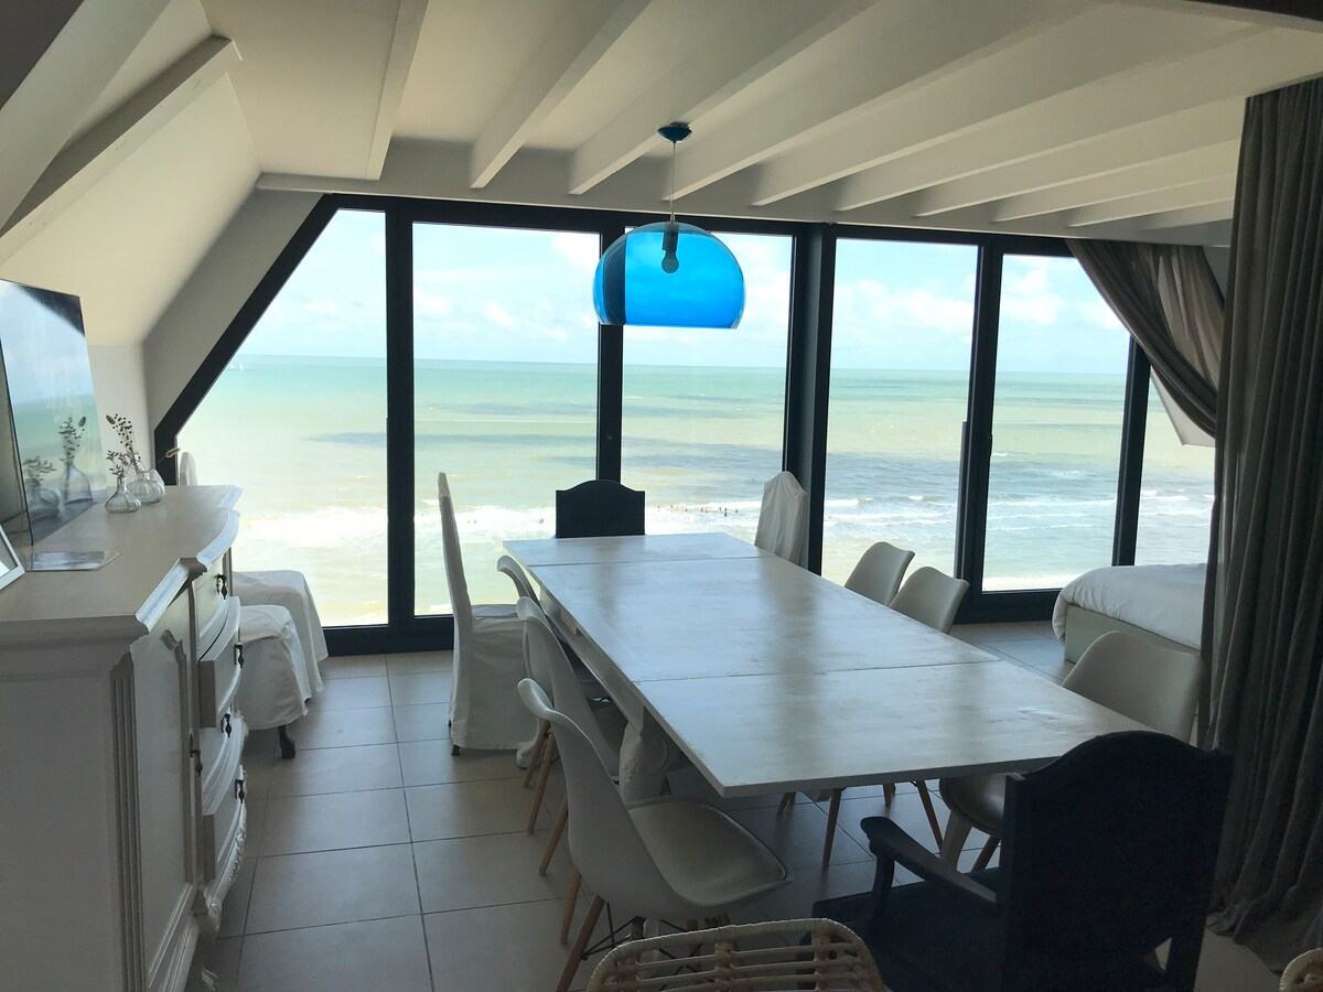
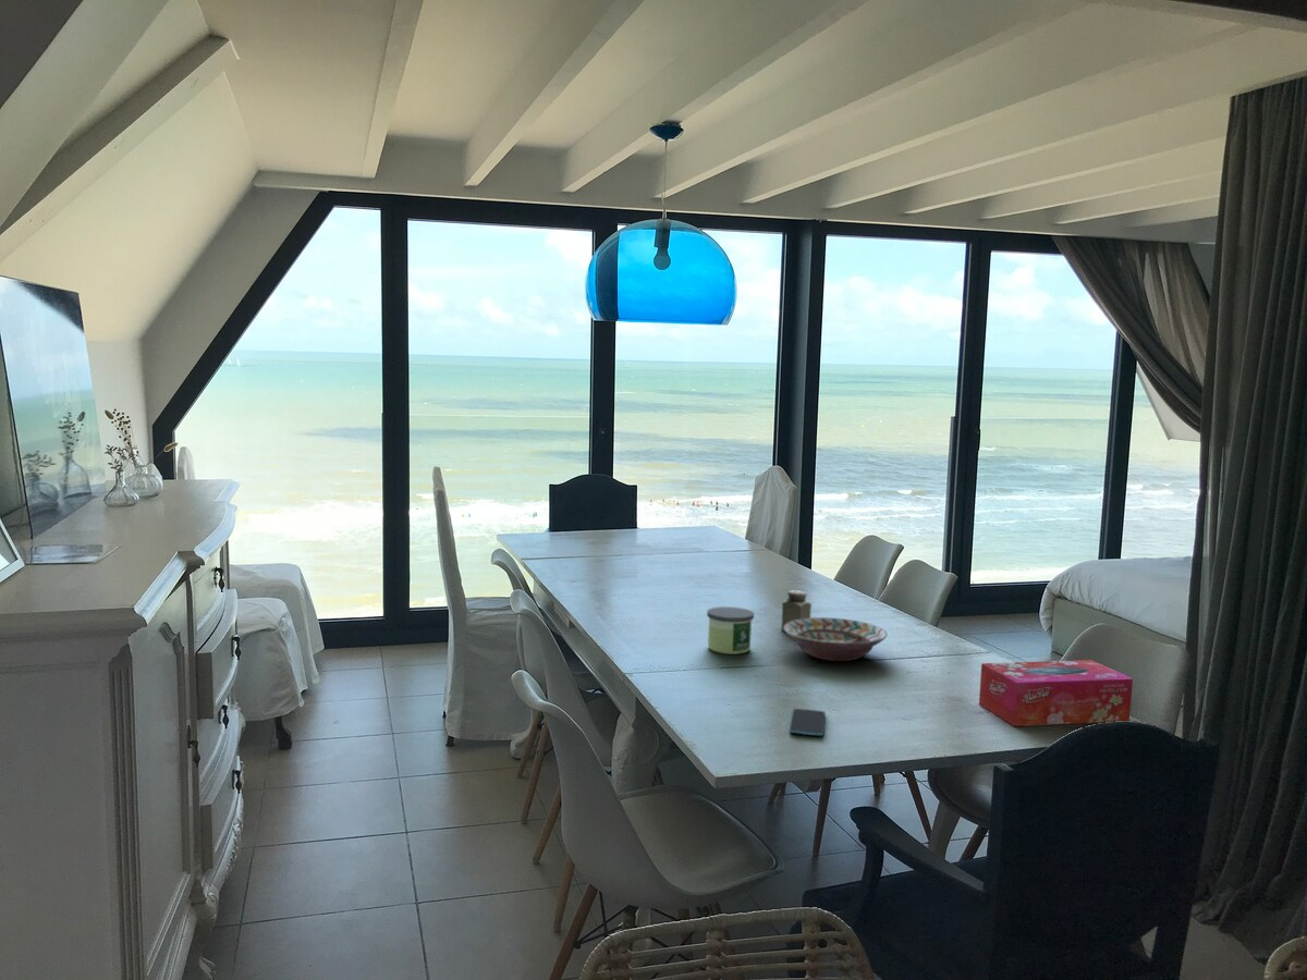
+ salt shaker [781,589,813,633]
+ candle [706,605,755,656]
+ decorative bowl [783,616,888,662]
+ tissue box [978,659,1134,727]
+ smartphone [789,708,826,737]
